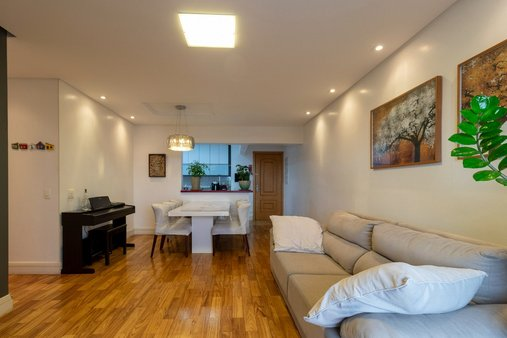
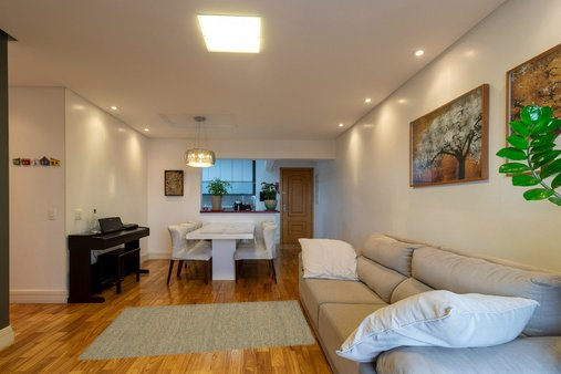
+ rug [75,299,316,362]
